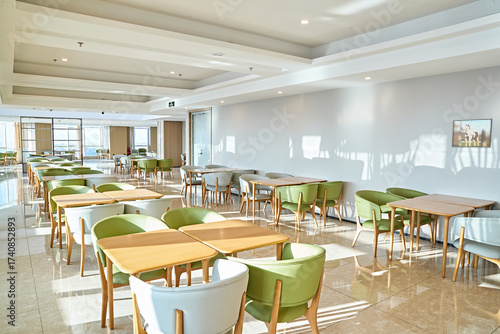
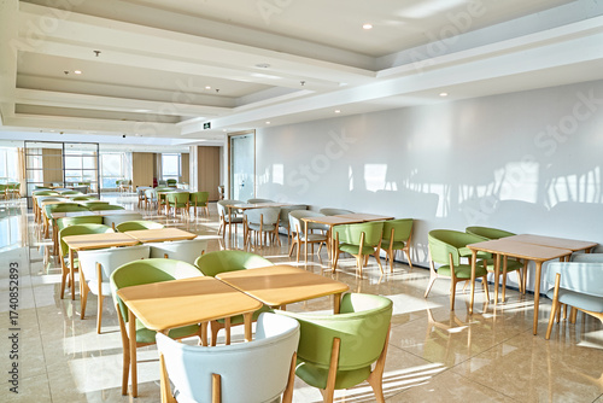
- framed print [451,118,493,149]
